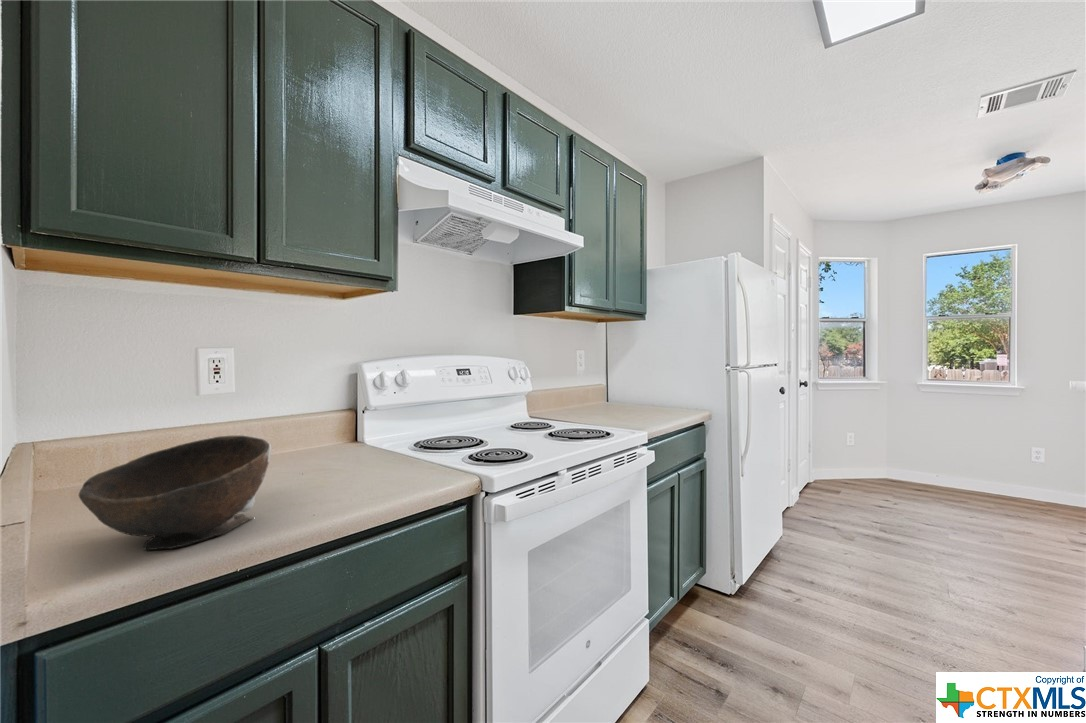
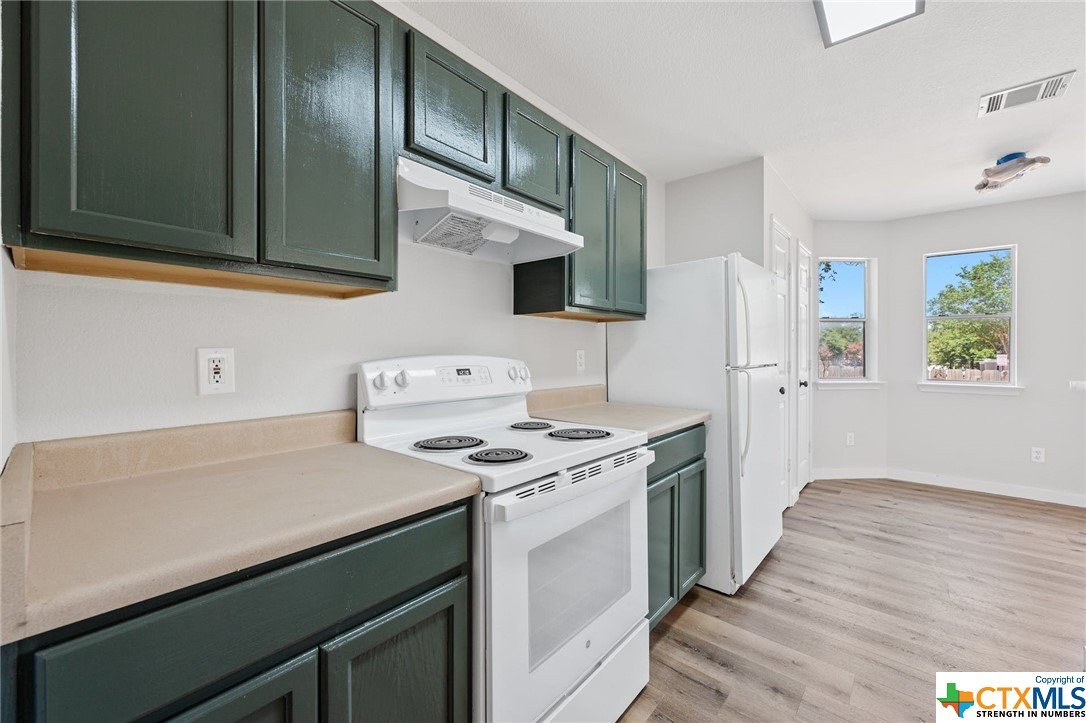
- bowl [78,434,272,552]
